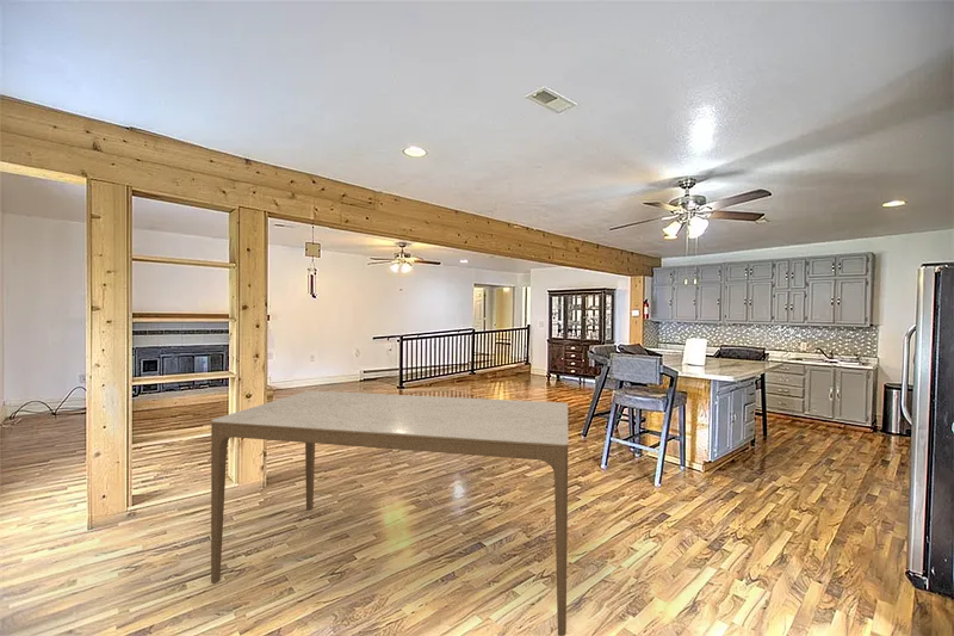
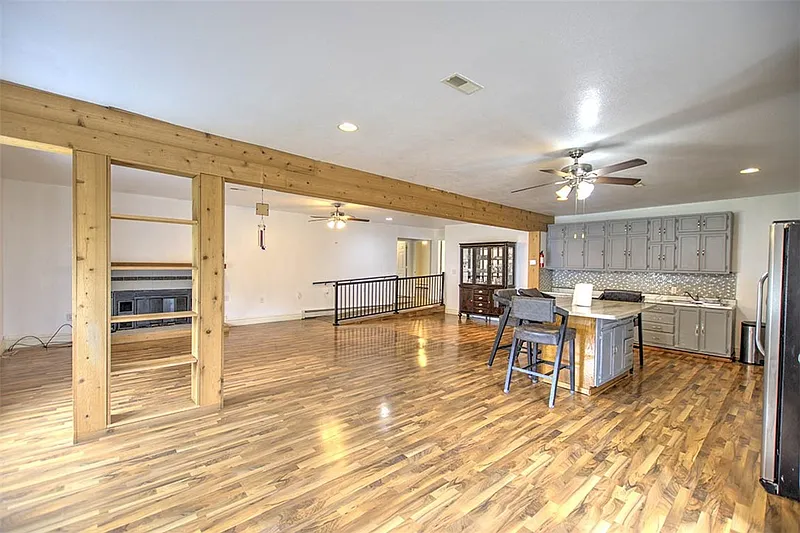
- dining table [210,389,569,636]
